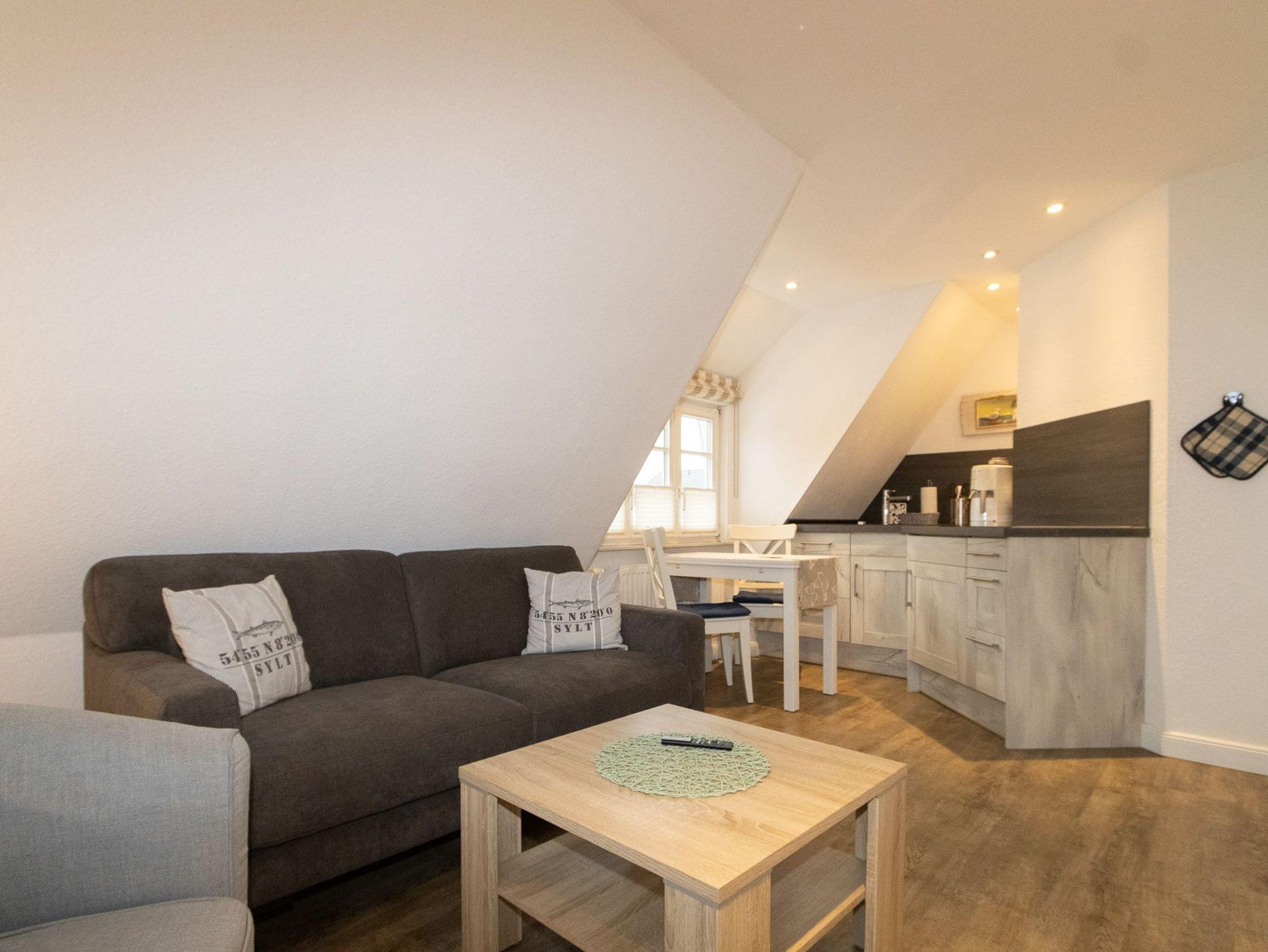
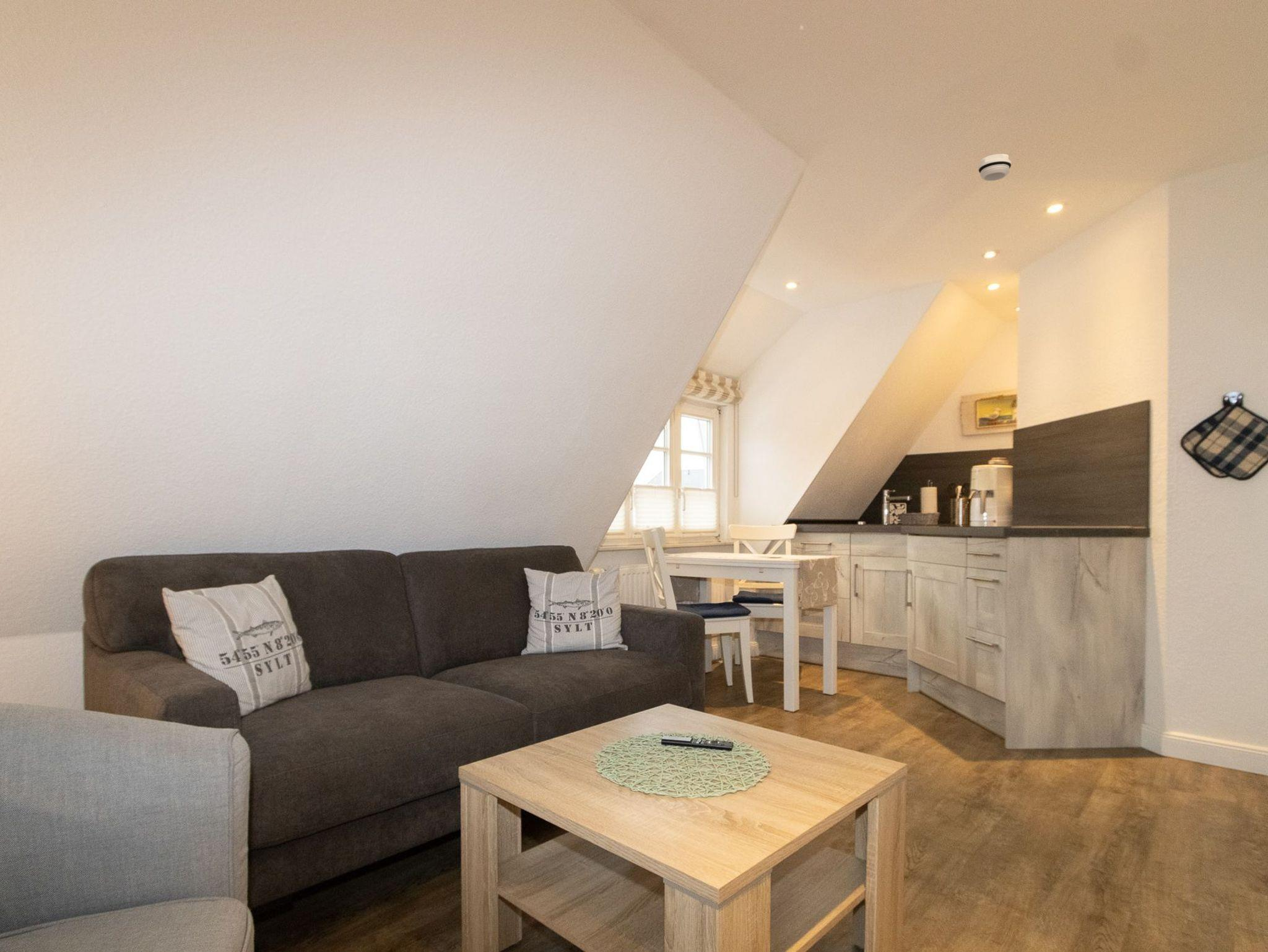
+ smoke detector [978,154,1012,181]
